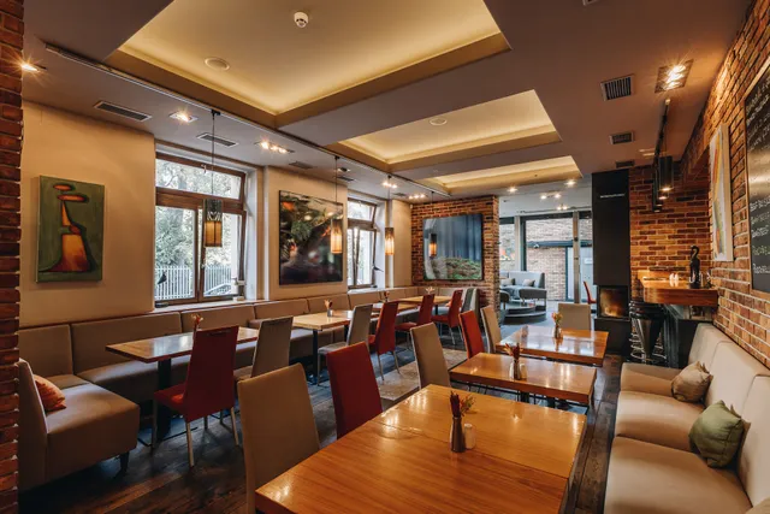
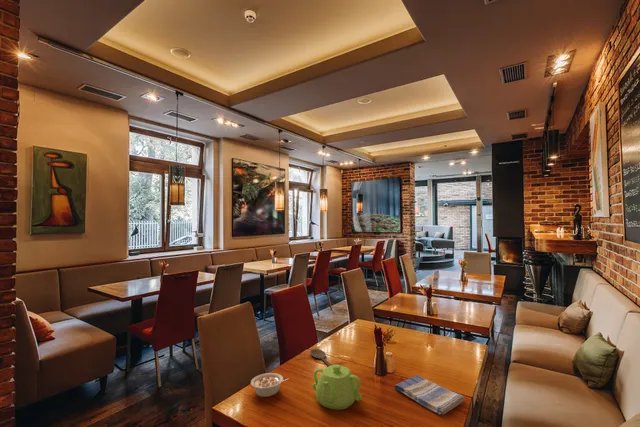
+ dish towel [394,374,465,416]
+ teapot [312,364,363,411]
+ legume [250,372,290,398]
+ wooden spoon [309,348,333,367]
